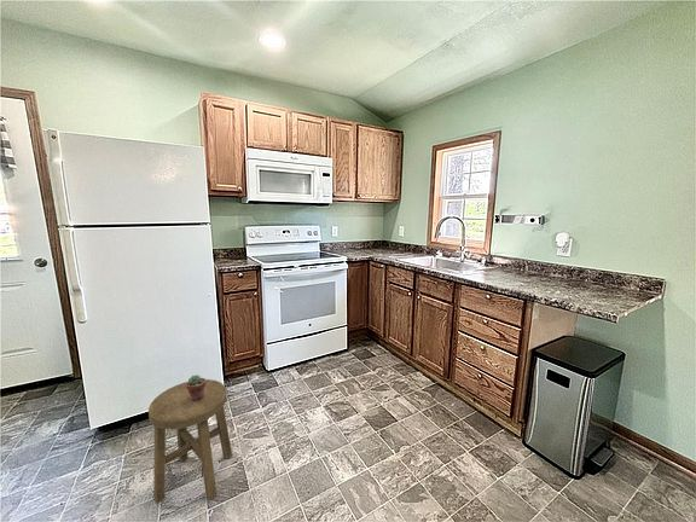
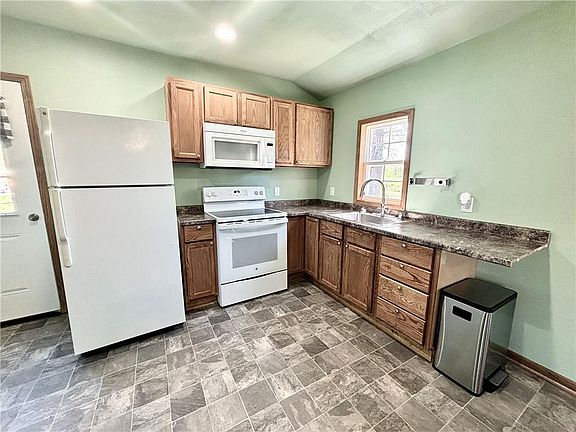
- potted succulent [186,373,207,401]
- stool [147,378,233,505]
